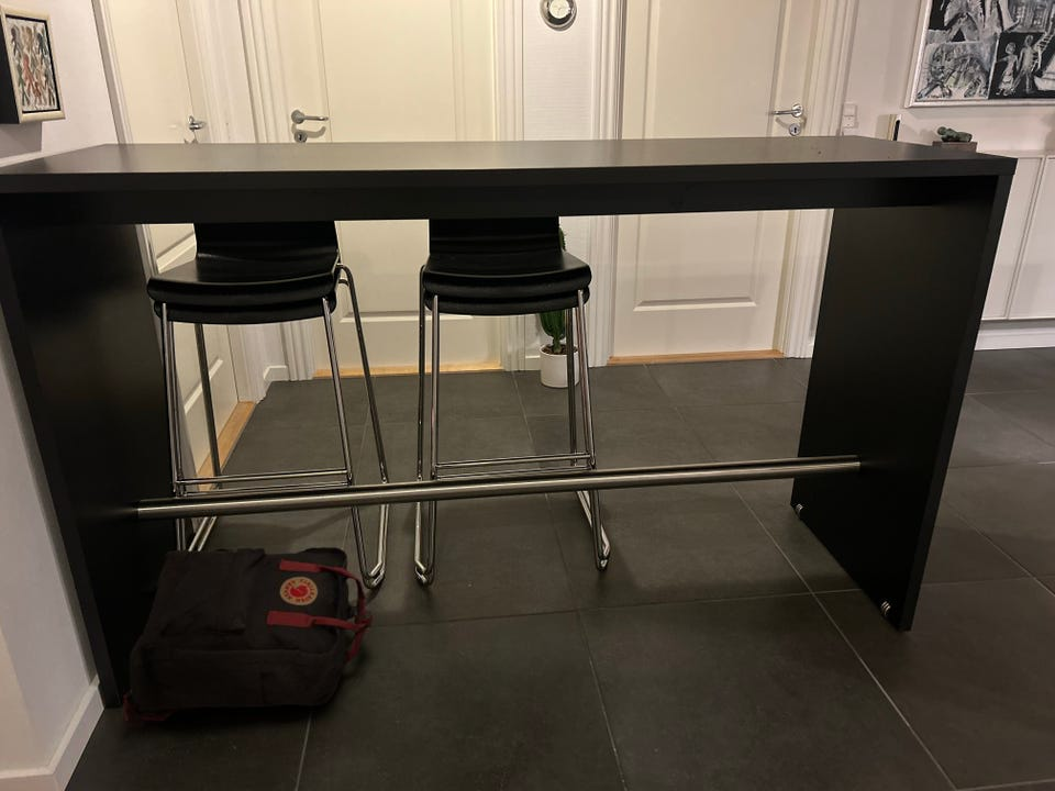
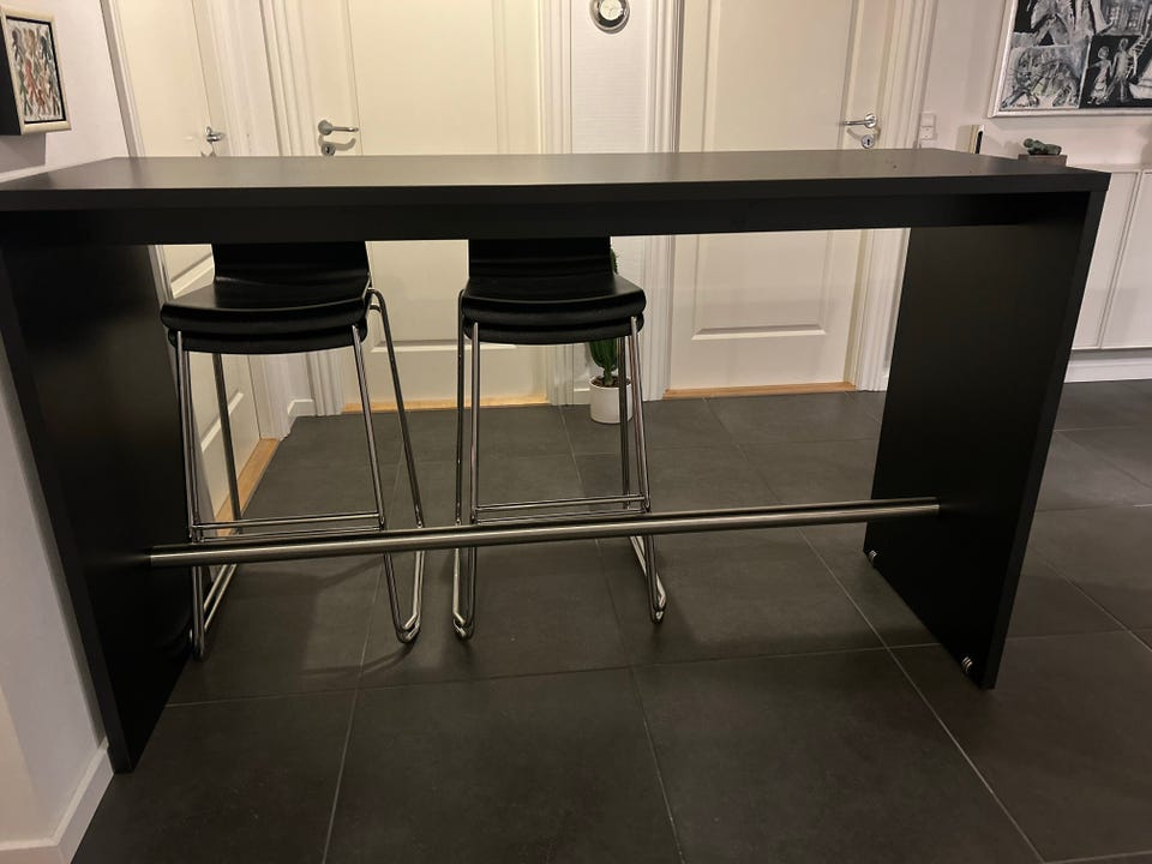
- backpack [121,546,374,727]
